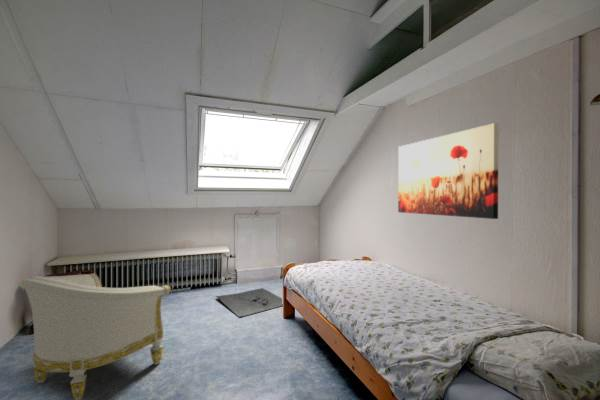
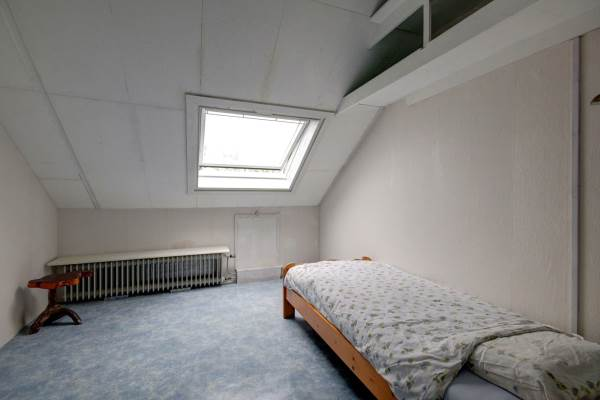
- armchair [20,272,172,400]
- wall art [397,122,500,220]
- rug [215,287,284,318]
